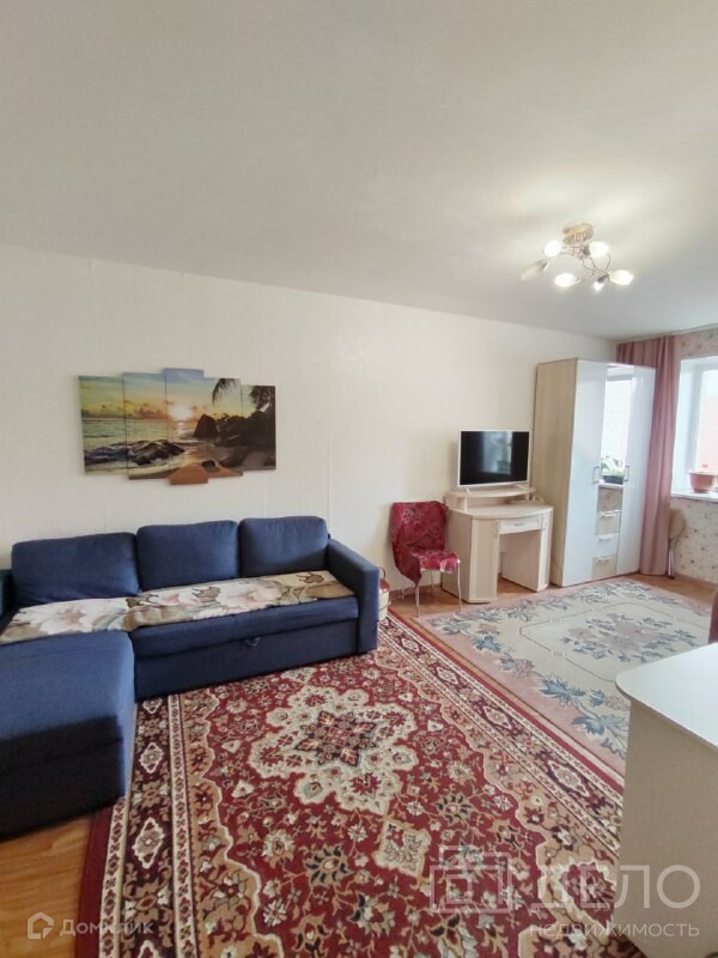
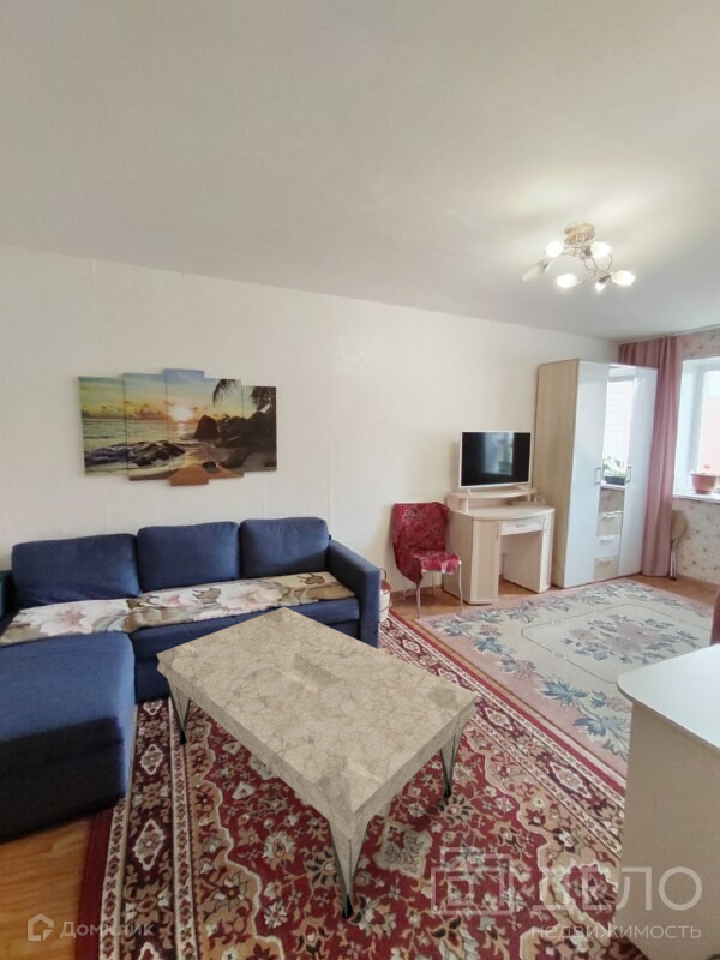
+ coffee table [155,606,479,922]
